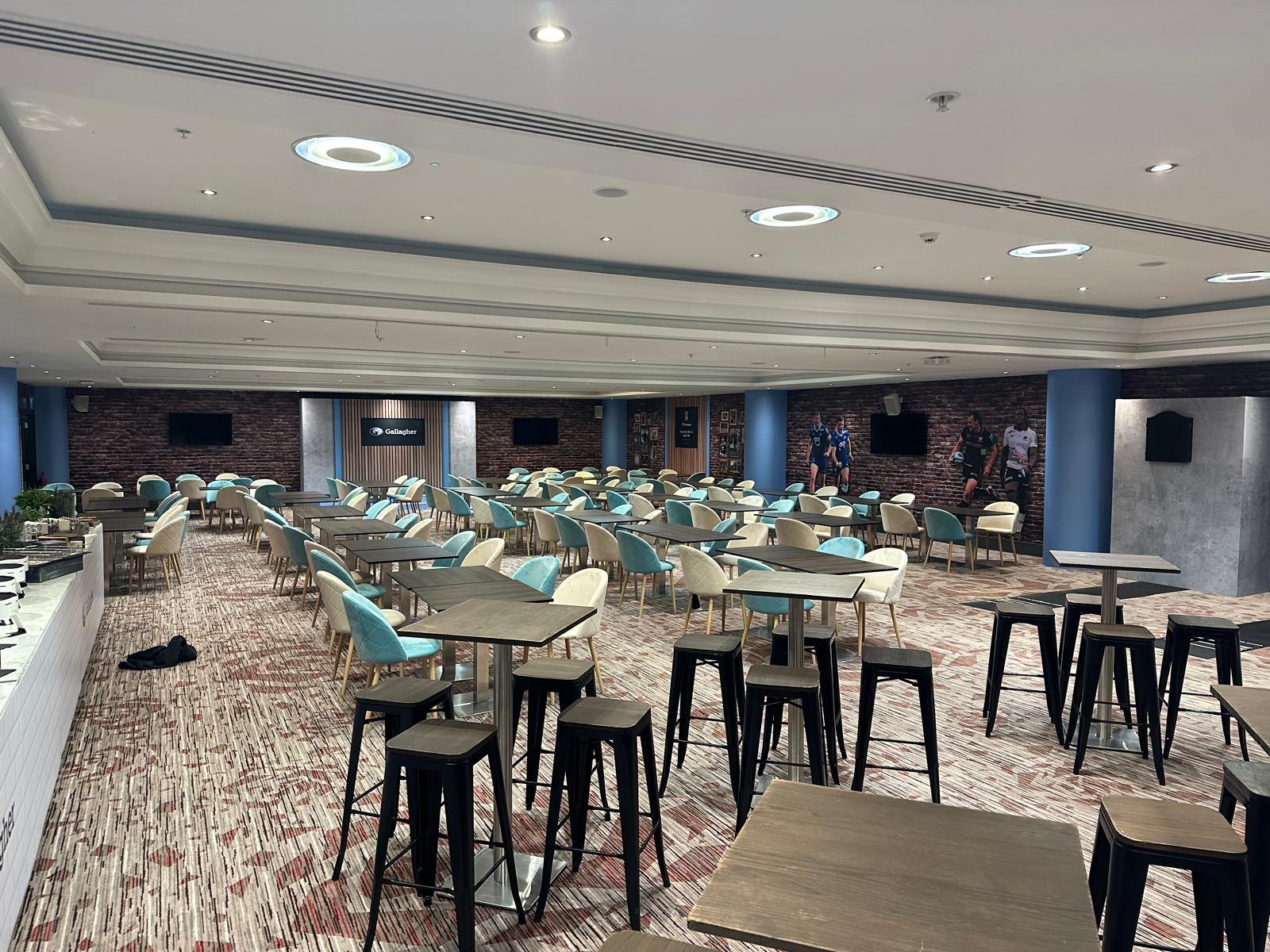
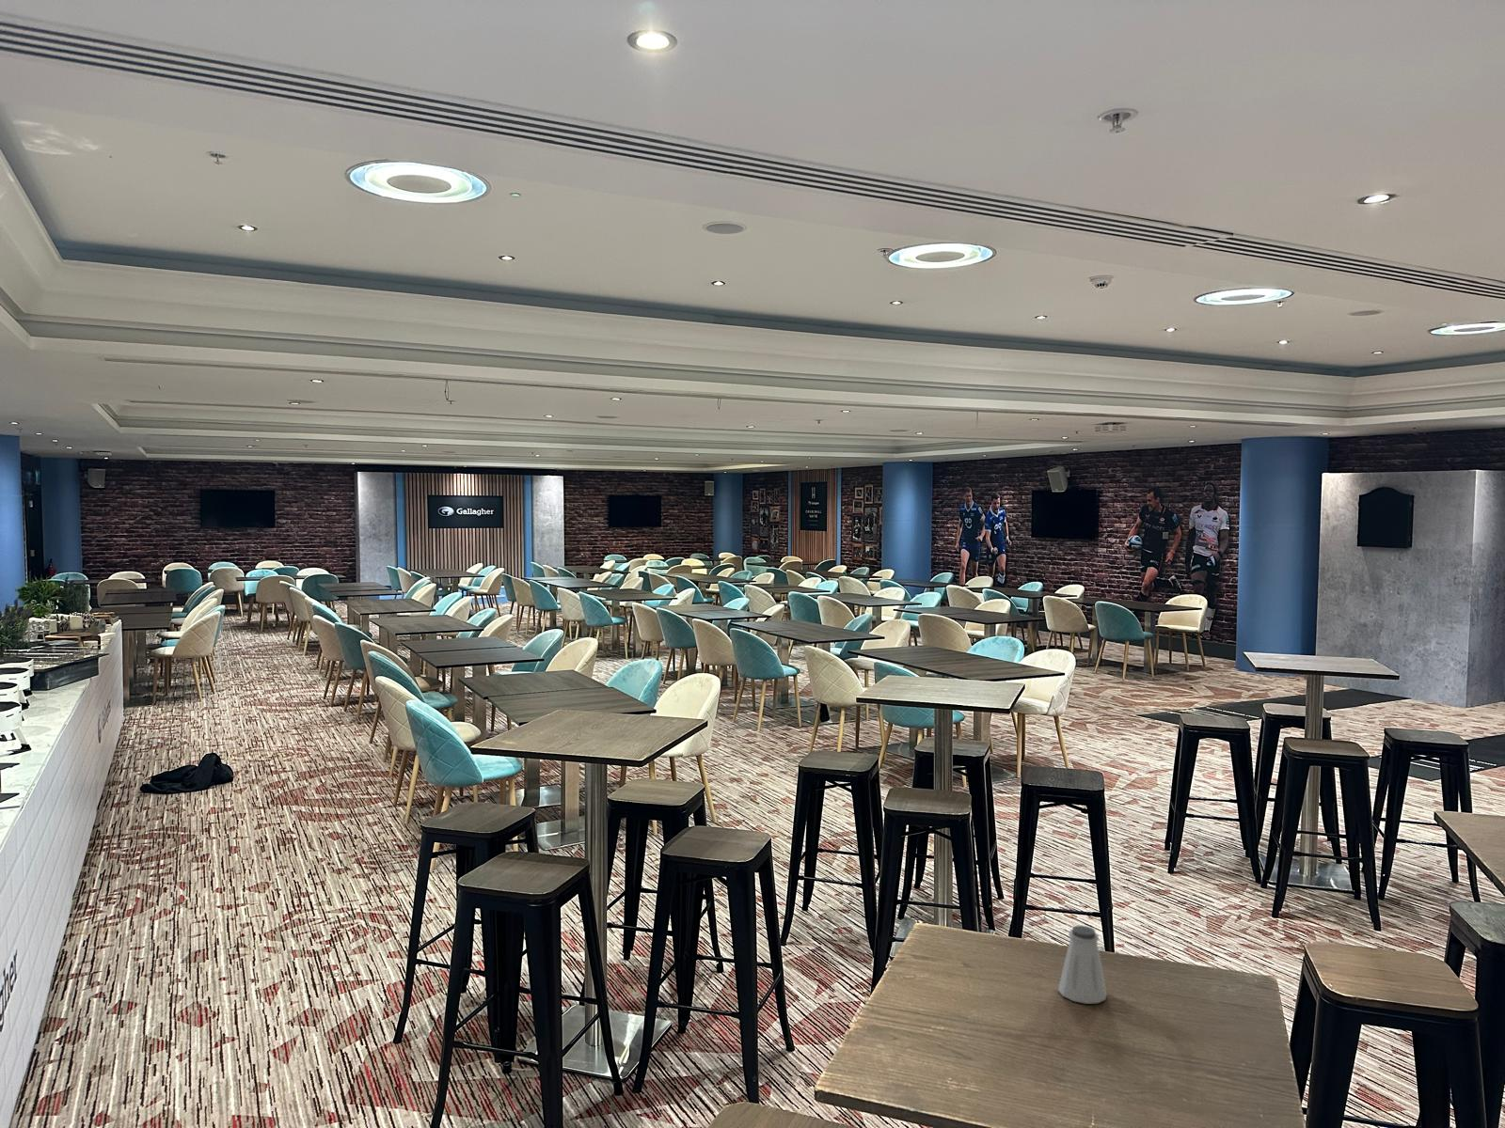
+ saltshaker [1057,924,1107,1005]
